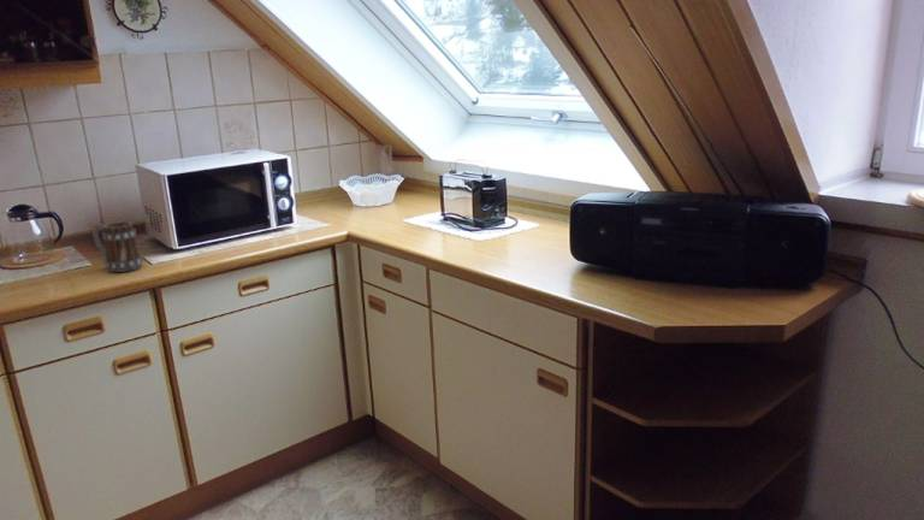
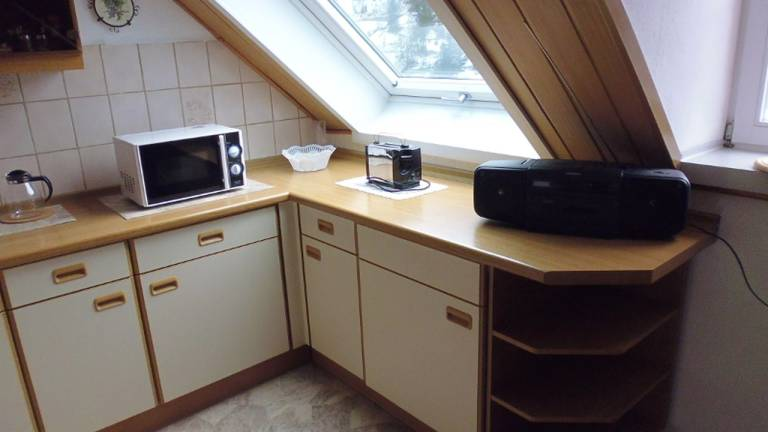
- mug [91,220,144,273]
